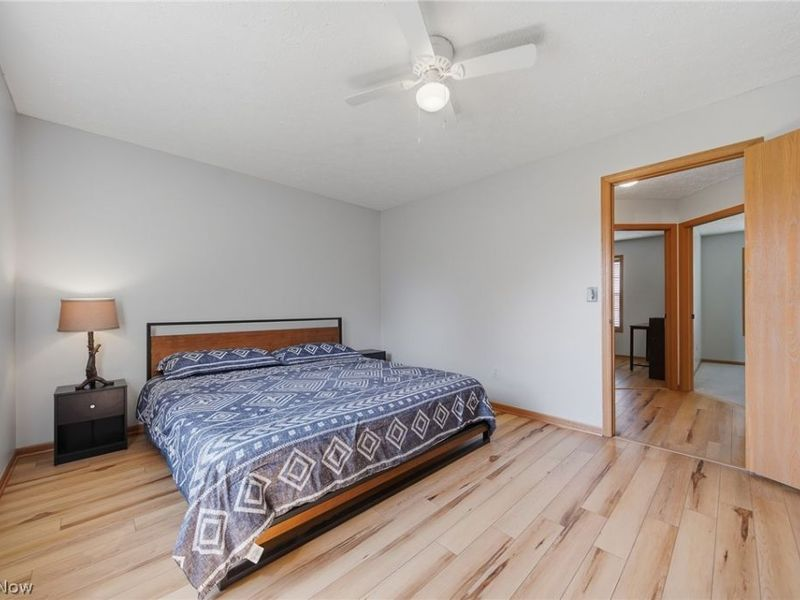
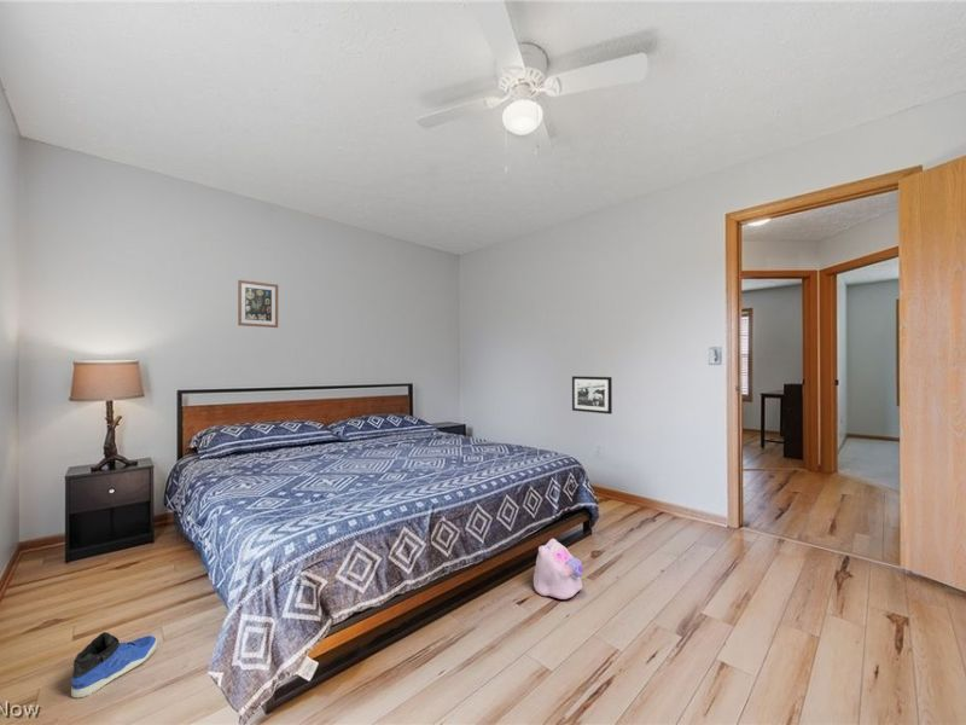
+ plush toy [533,538,584,601]
+ wall art [237,279,279,329]
+ sneaker [70,631,158,700]
+ picture frame [571,375,613,416]
